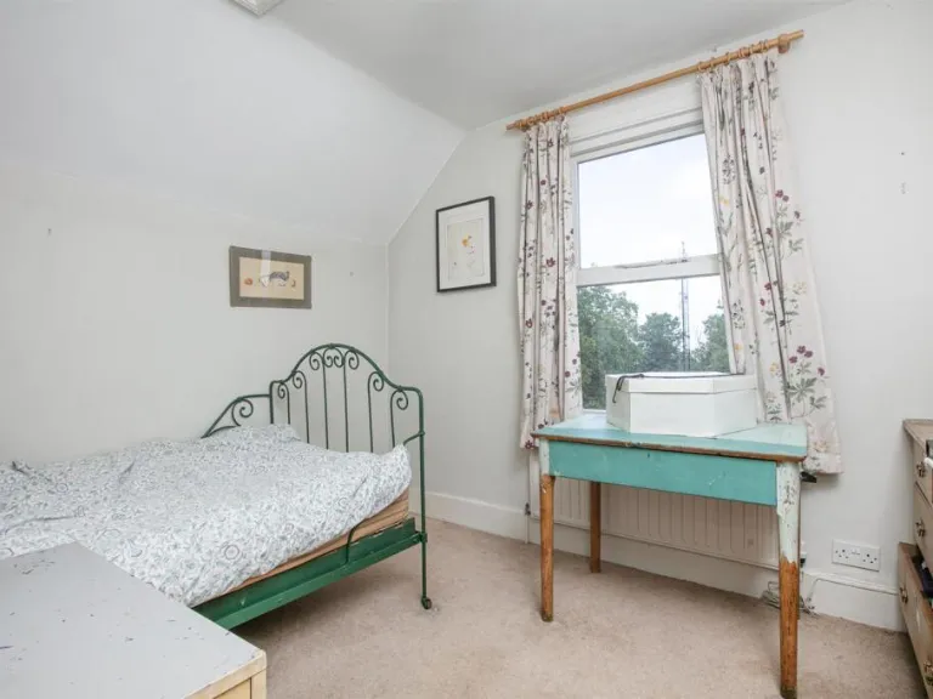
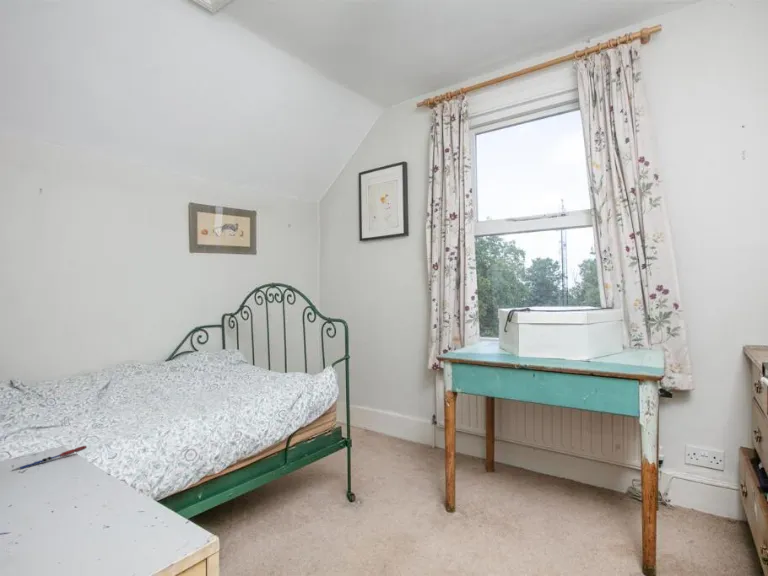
+ pen [12,445,88,472]
